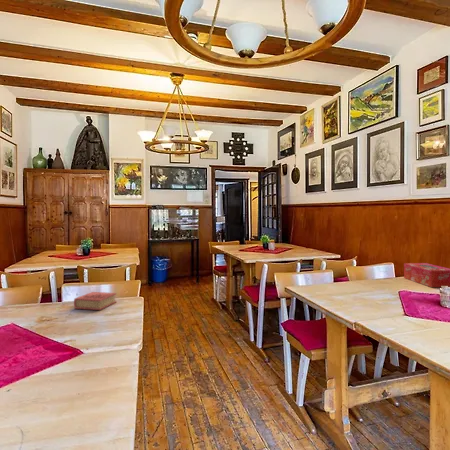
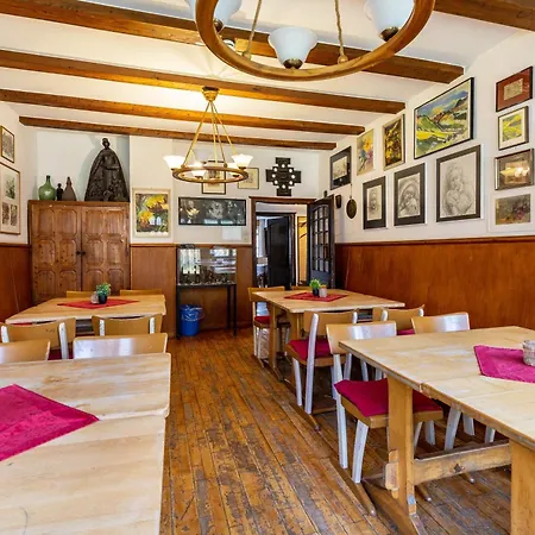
- tissue box [403,262,450,288]
- book [73,291,117,311]
